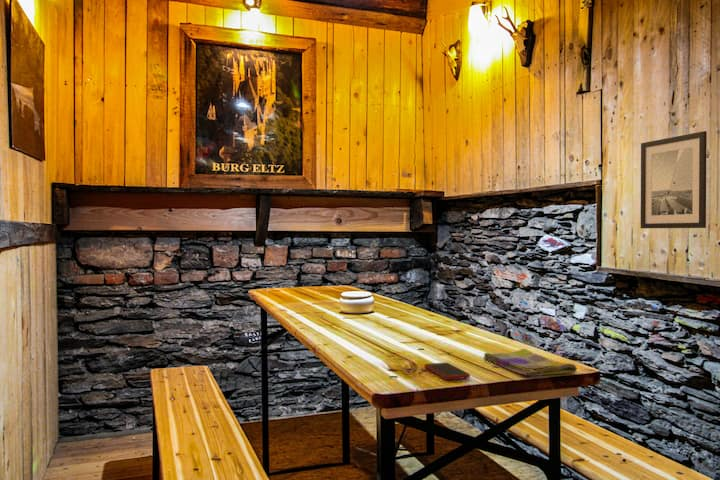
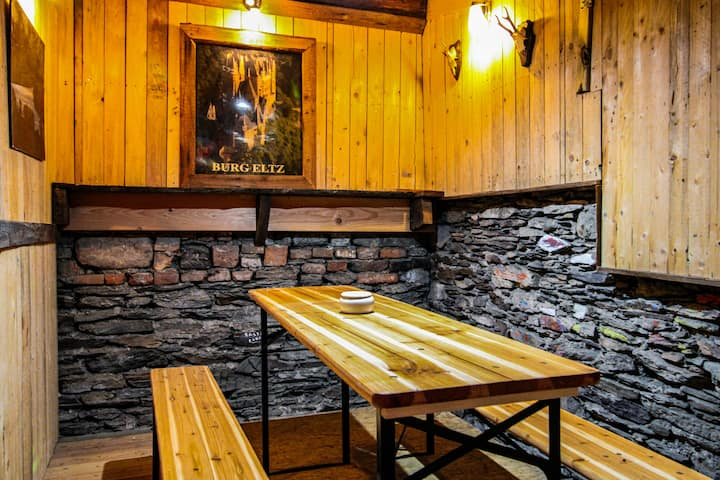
- dish towel [482,348,578,377]
- cell phone [424,362,471,381]
- wall art [640,130,708,229]
